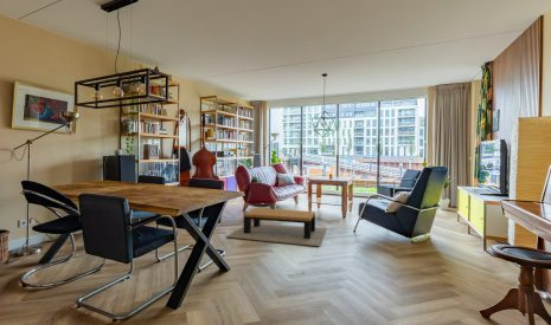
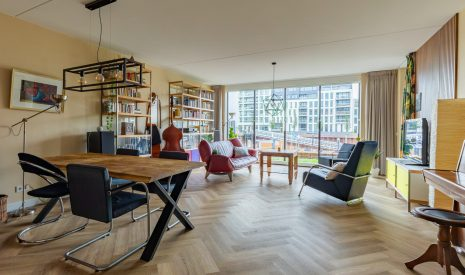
- coffee table [225,207,328,247]
